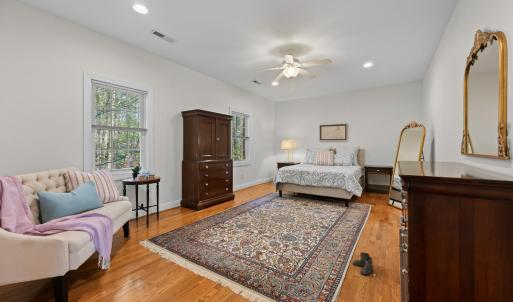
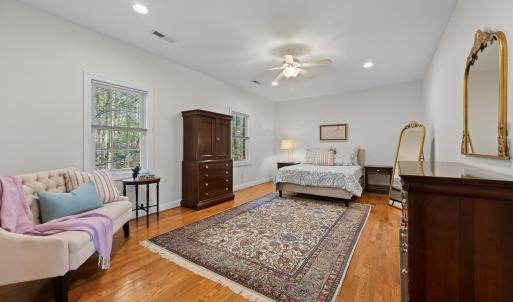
- boots [352,251,375,276]
